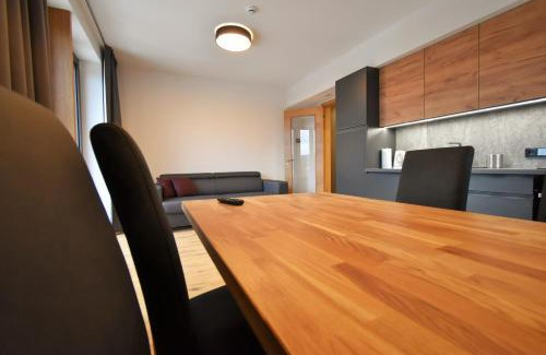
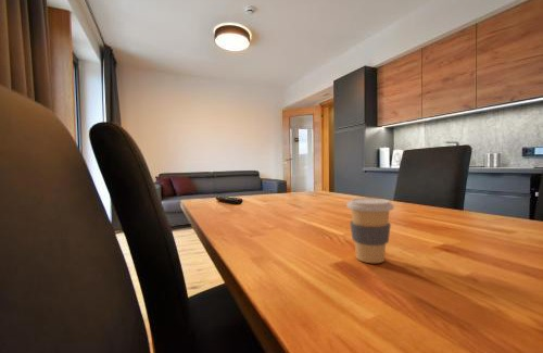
+ coffee cup [345,197,395,264]
